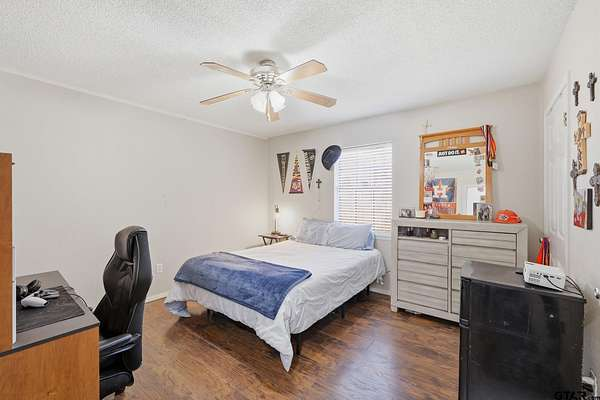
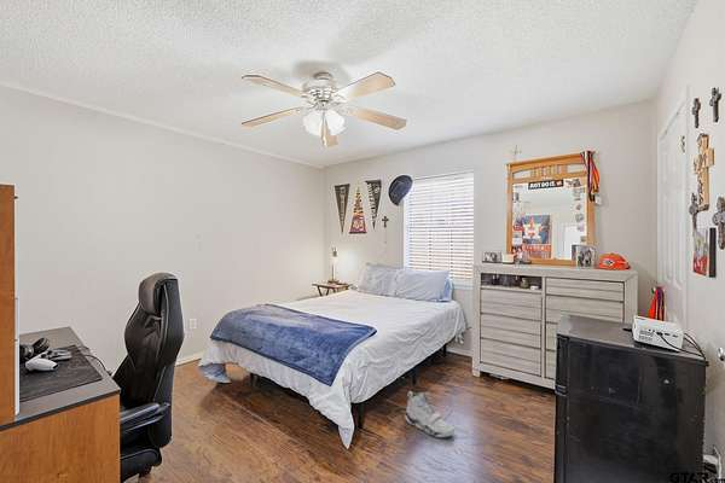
+ sneaker [404,390,456,438]
